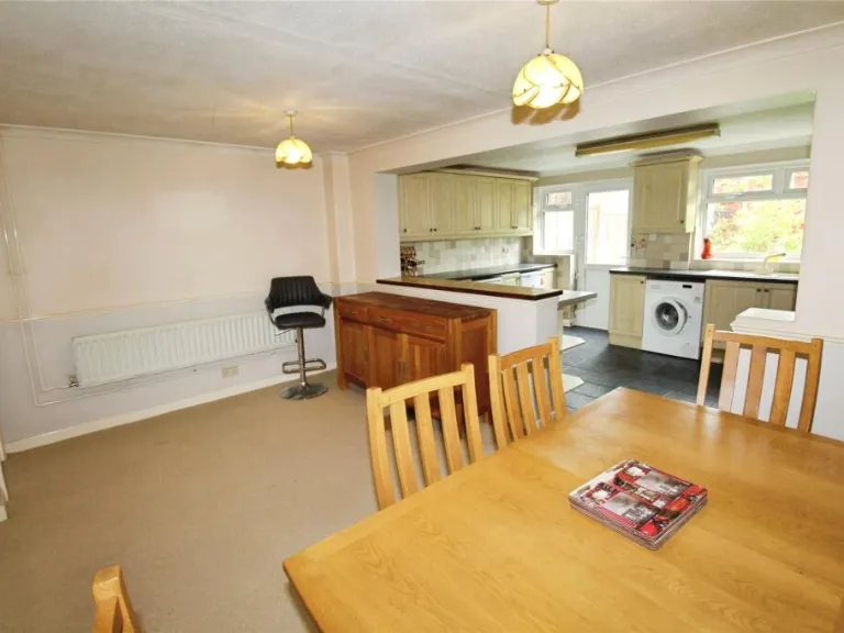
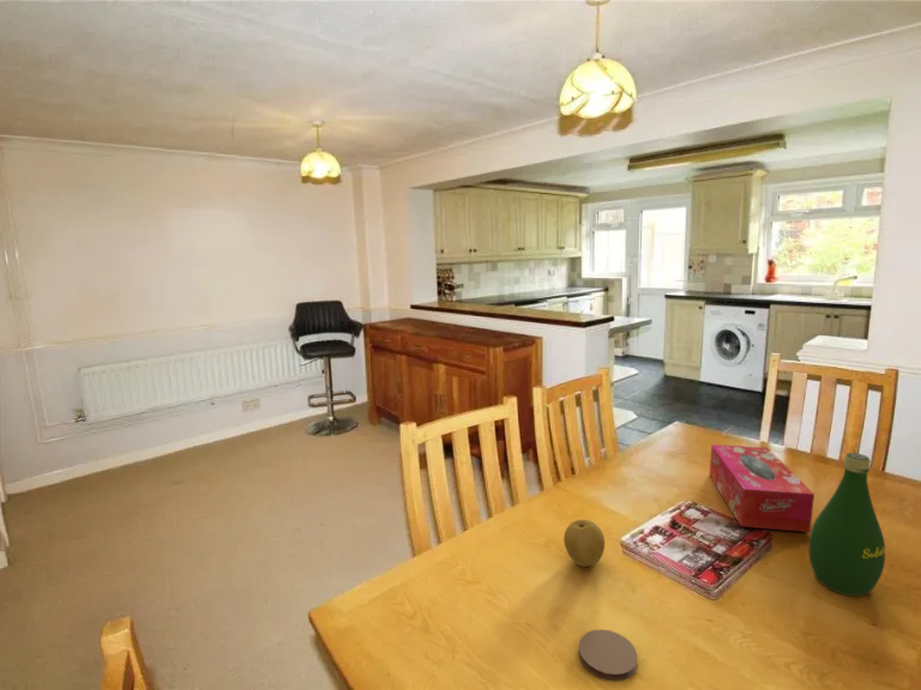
+ bottle [807,452,886,598]
+ tissue box [709,443,815,533]
+ coaster [577,629,638,683]
+ fruit [562,519,606,568]
